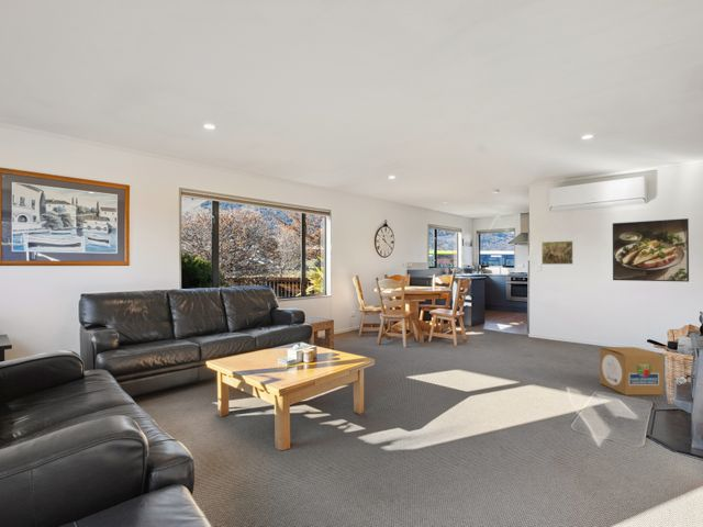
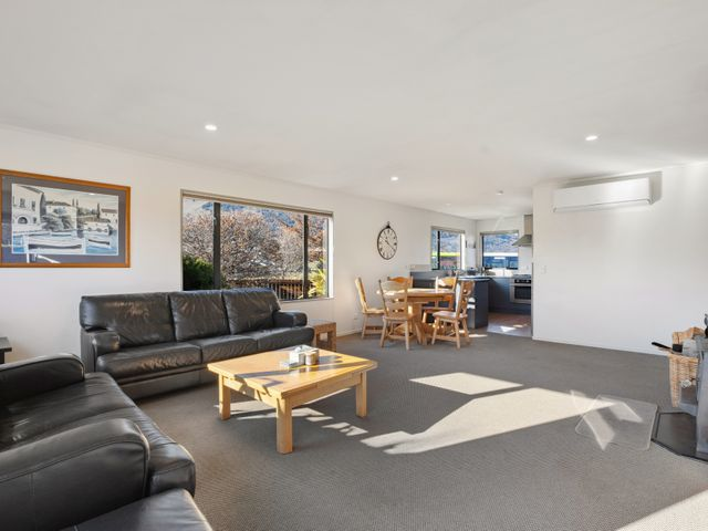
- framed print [540,239,574,266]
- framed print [612,217,690,283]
- cardboard box [599,346,665,396]
